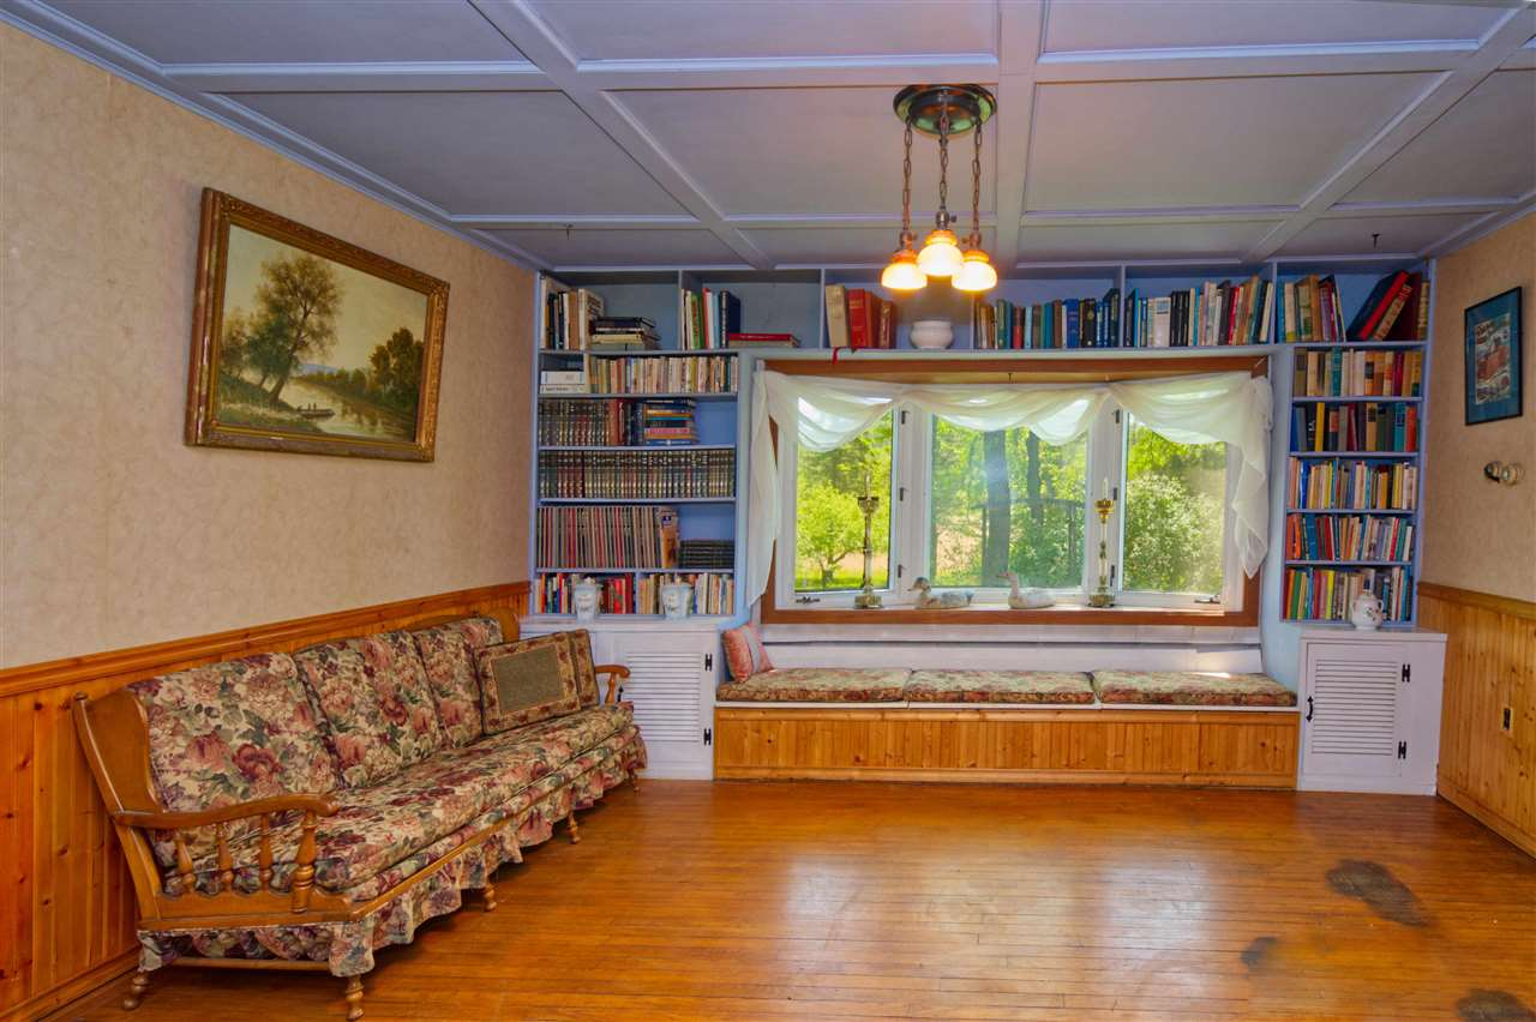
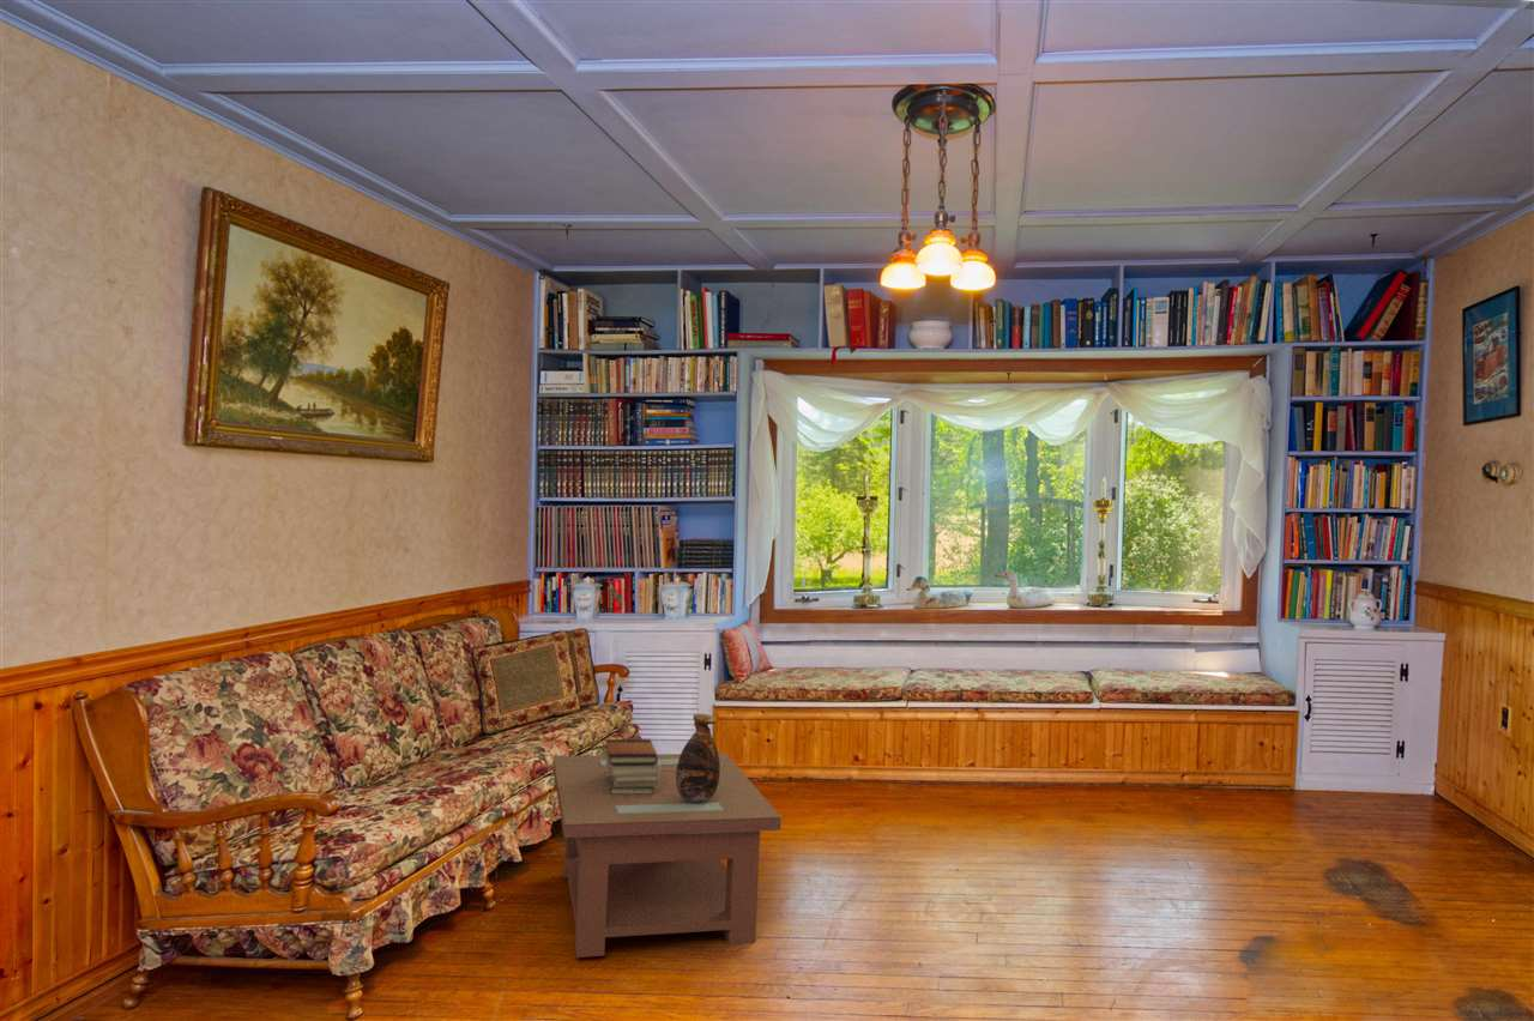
+ coffee table [551,753,783,959]
+ book stack [604,738,660,795]
+ vase [676,713,720,803]
